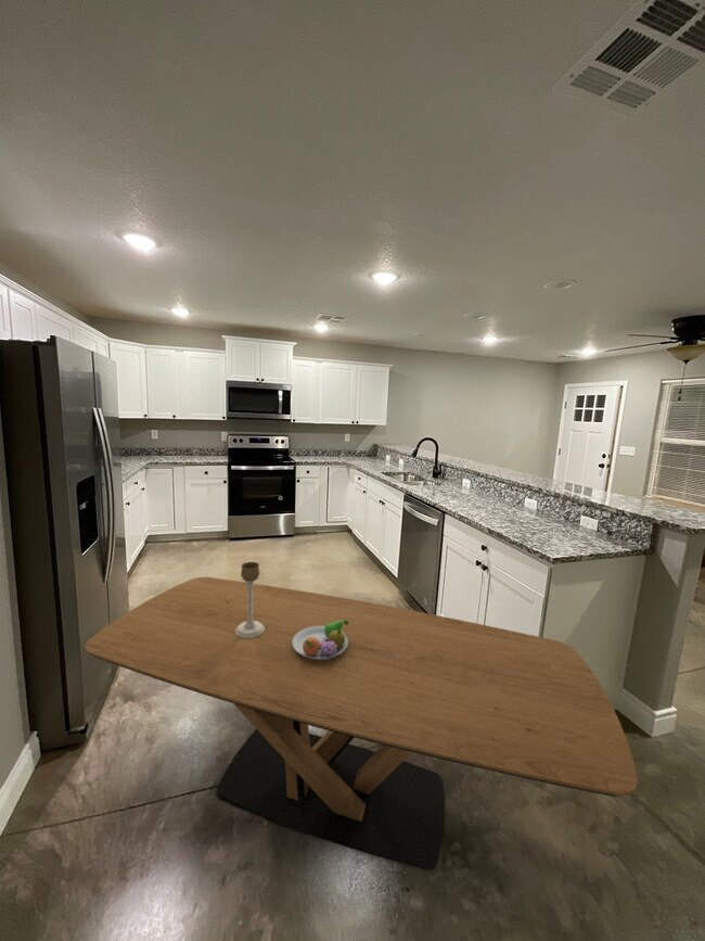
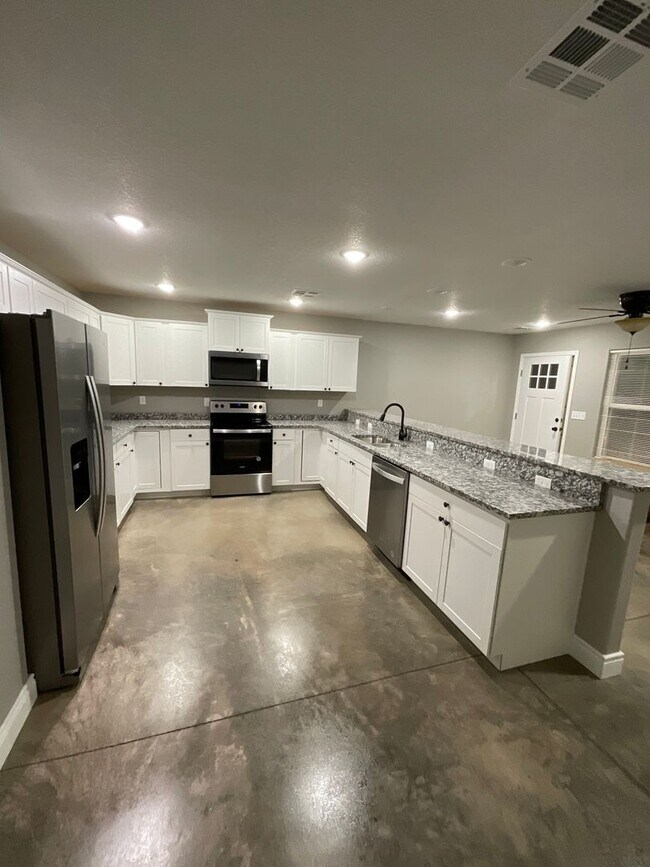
- dining table [85,576,639,870]
- candle holder [235,561,265,638]
- fruit bowl [293,620,348,660]
